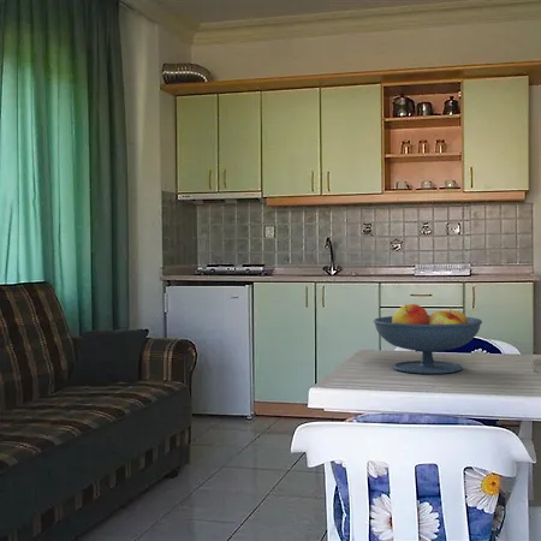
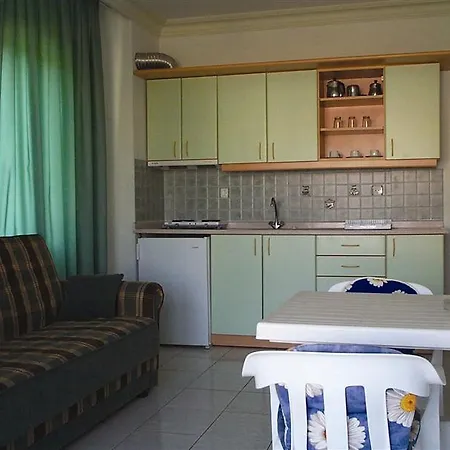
- fruit bowl [373,303,483,375]
